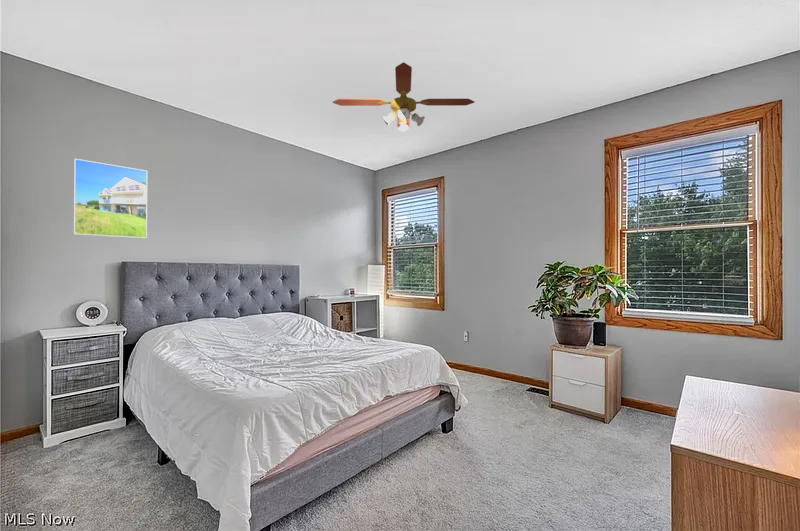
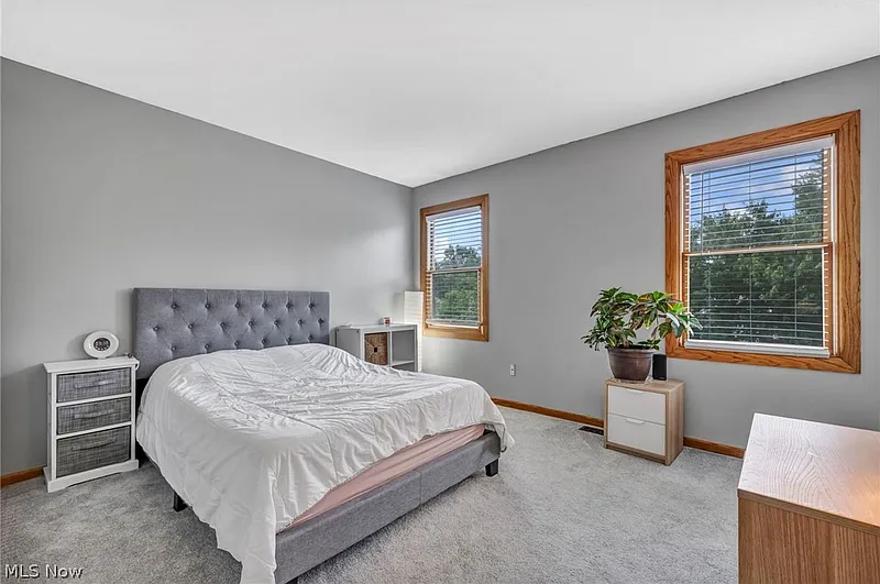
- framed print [72,158,148,239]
- ceiling fan [332,61,476,132]
